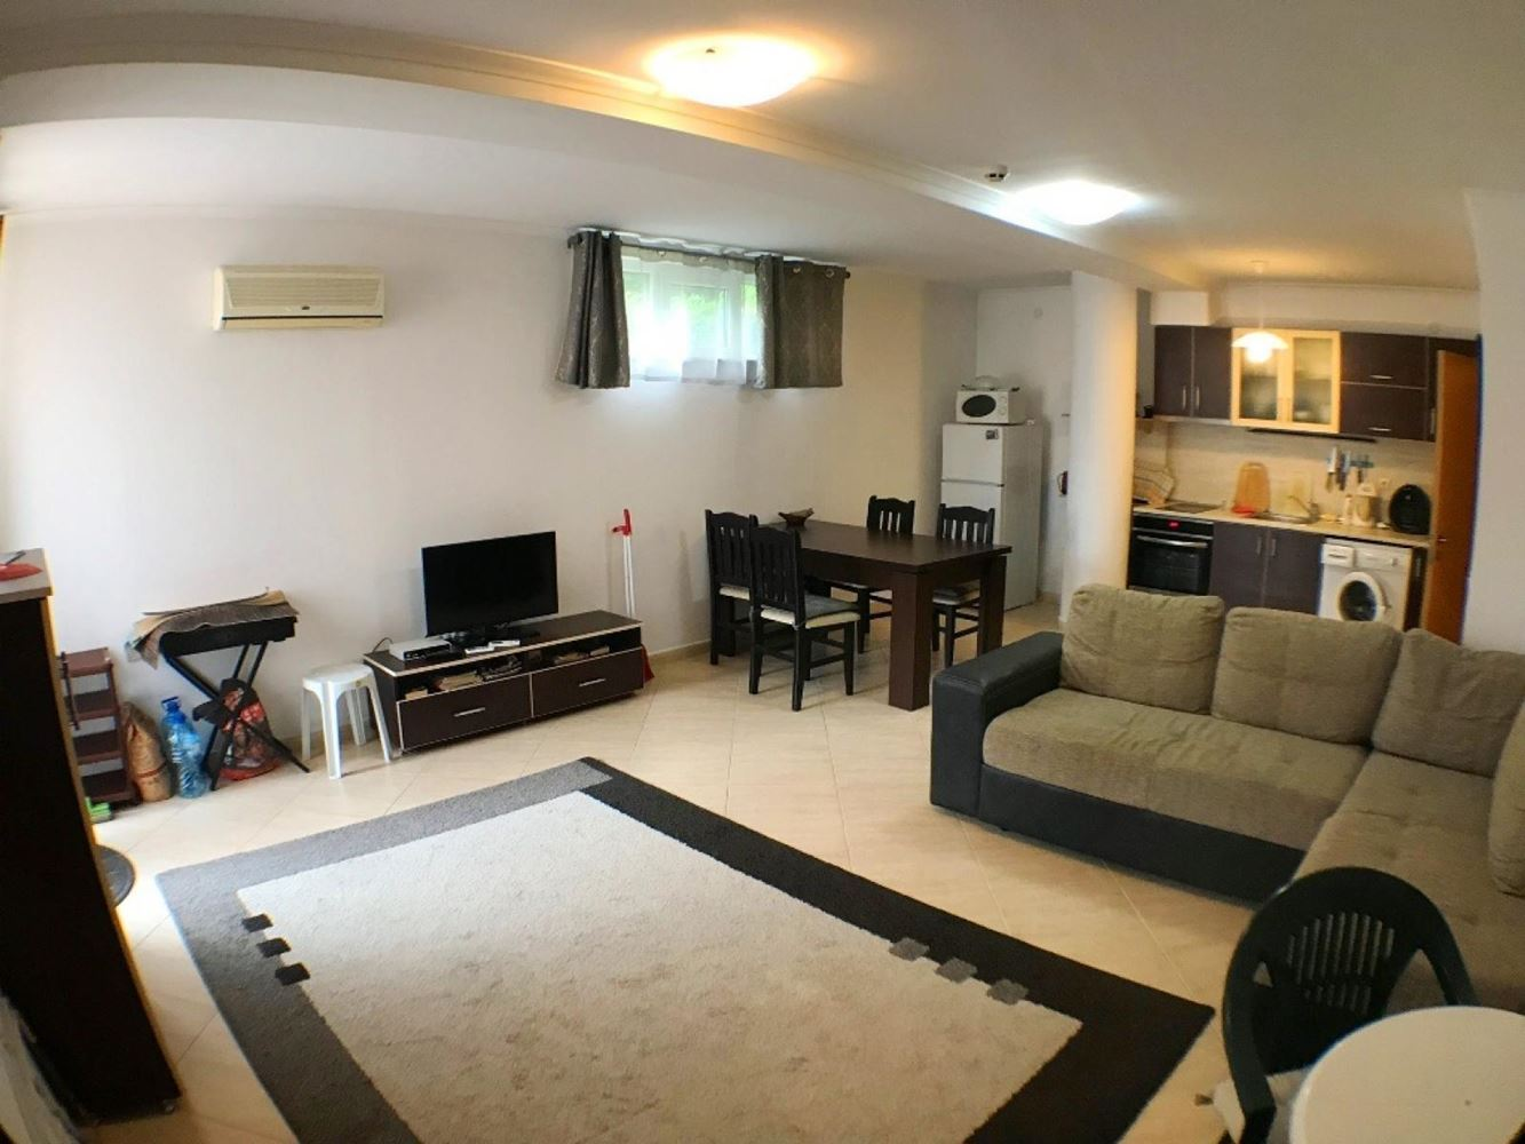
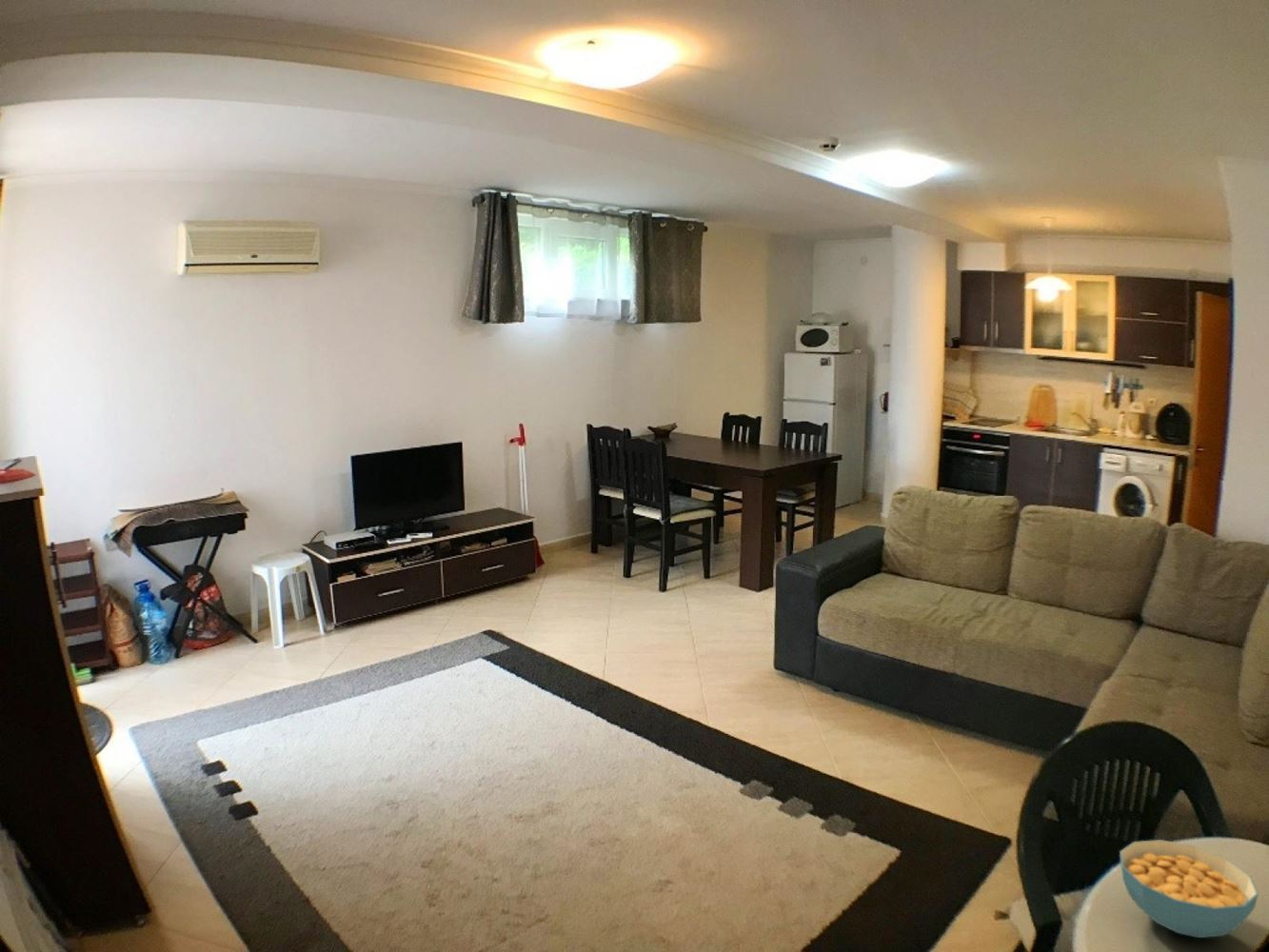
+ cereal bowl [1119,839,1259,939]
